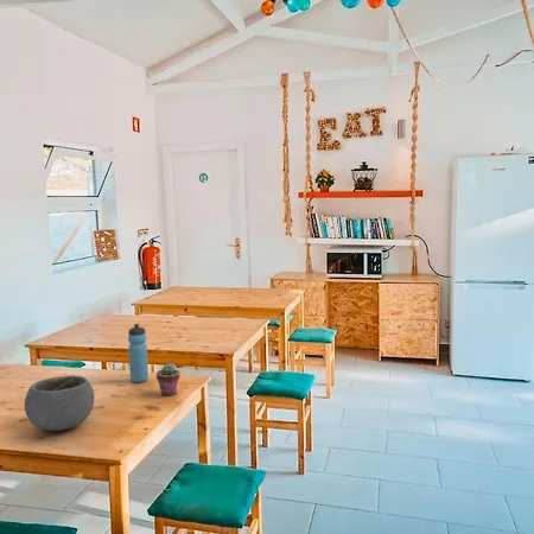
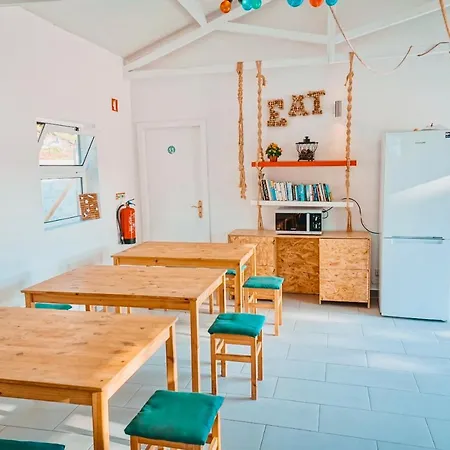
- water bottle [127,323,150,383]
- potted succulent [155,362,182,398]
- bowl [24,374,95,432]
